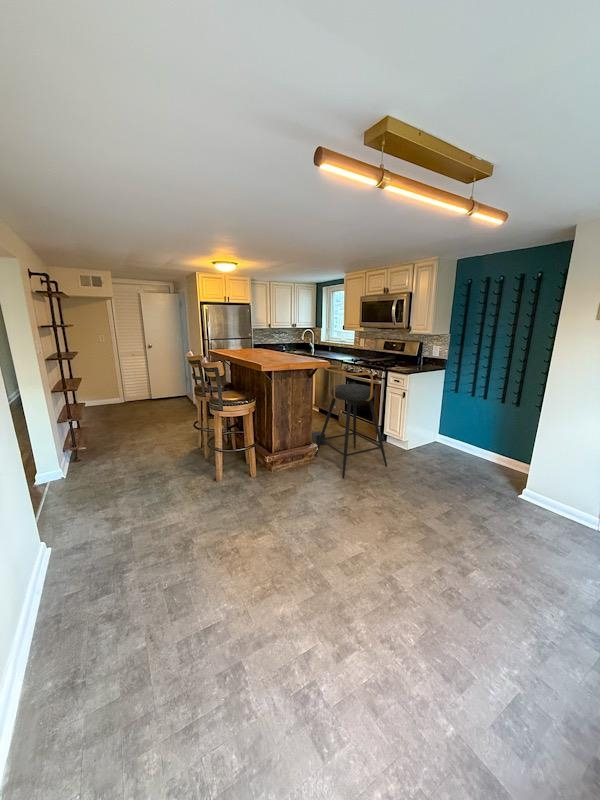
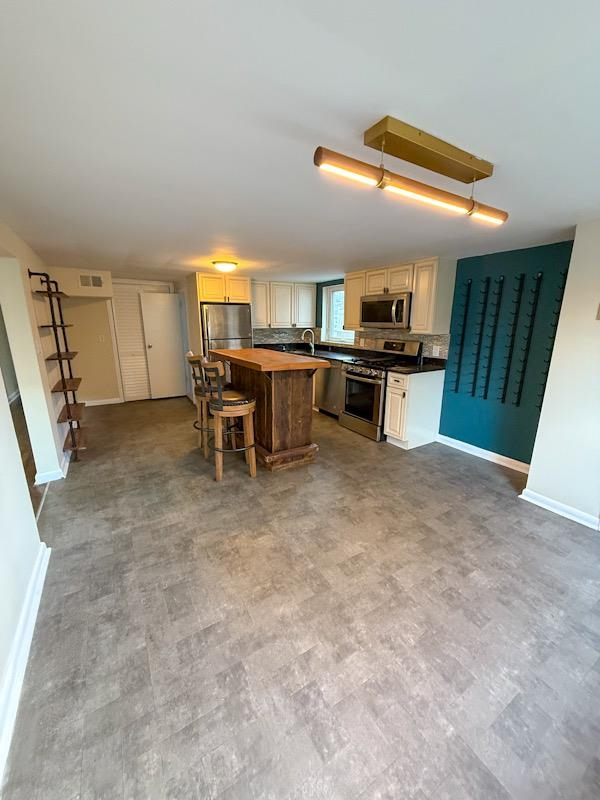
- bar stool [311,364,388,479]
